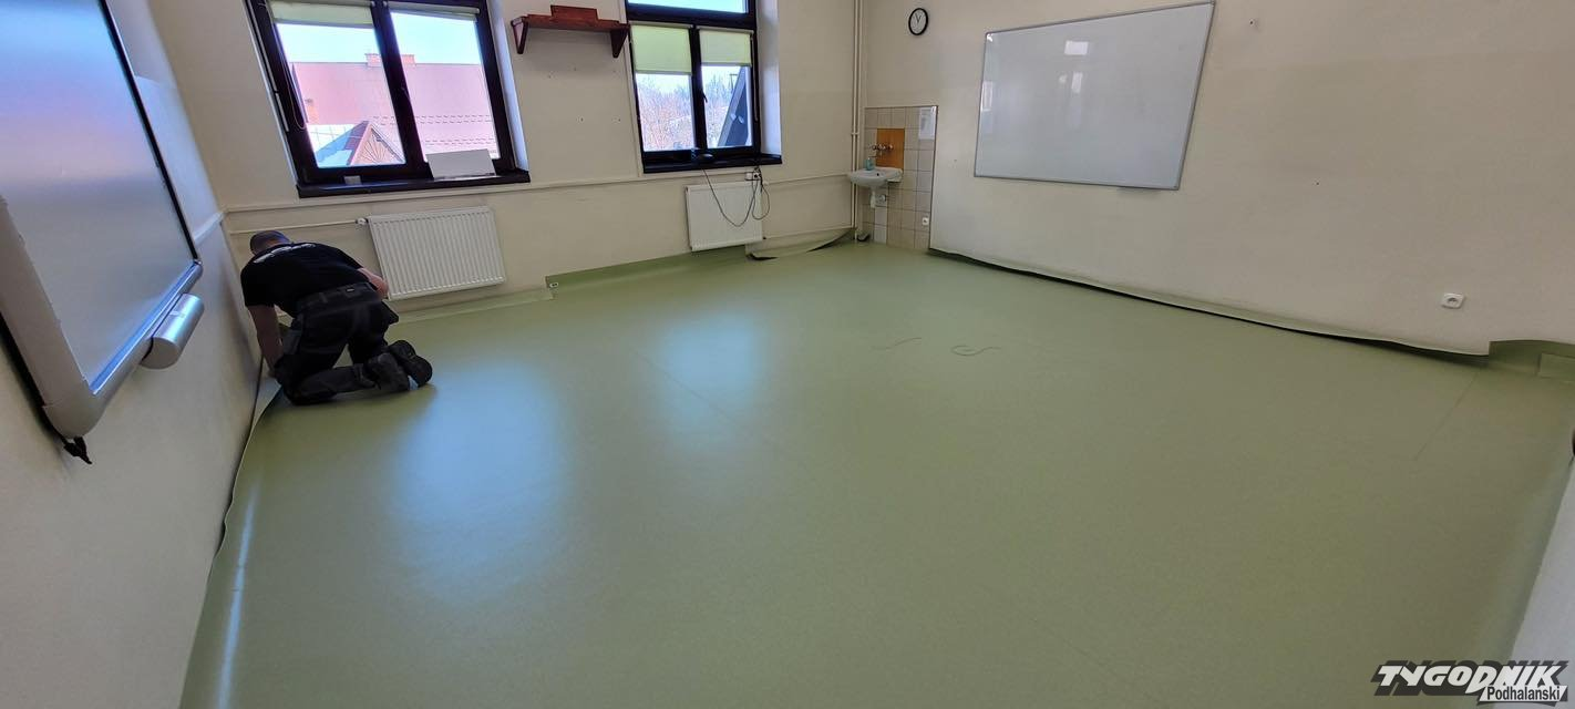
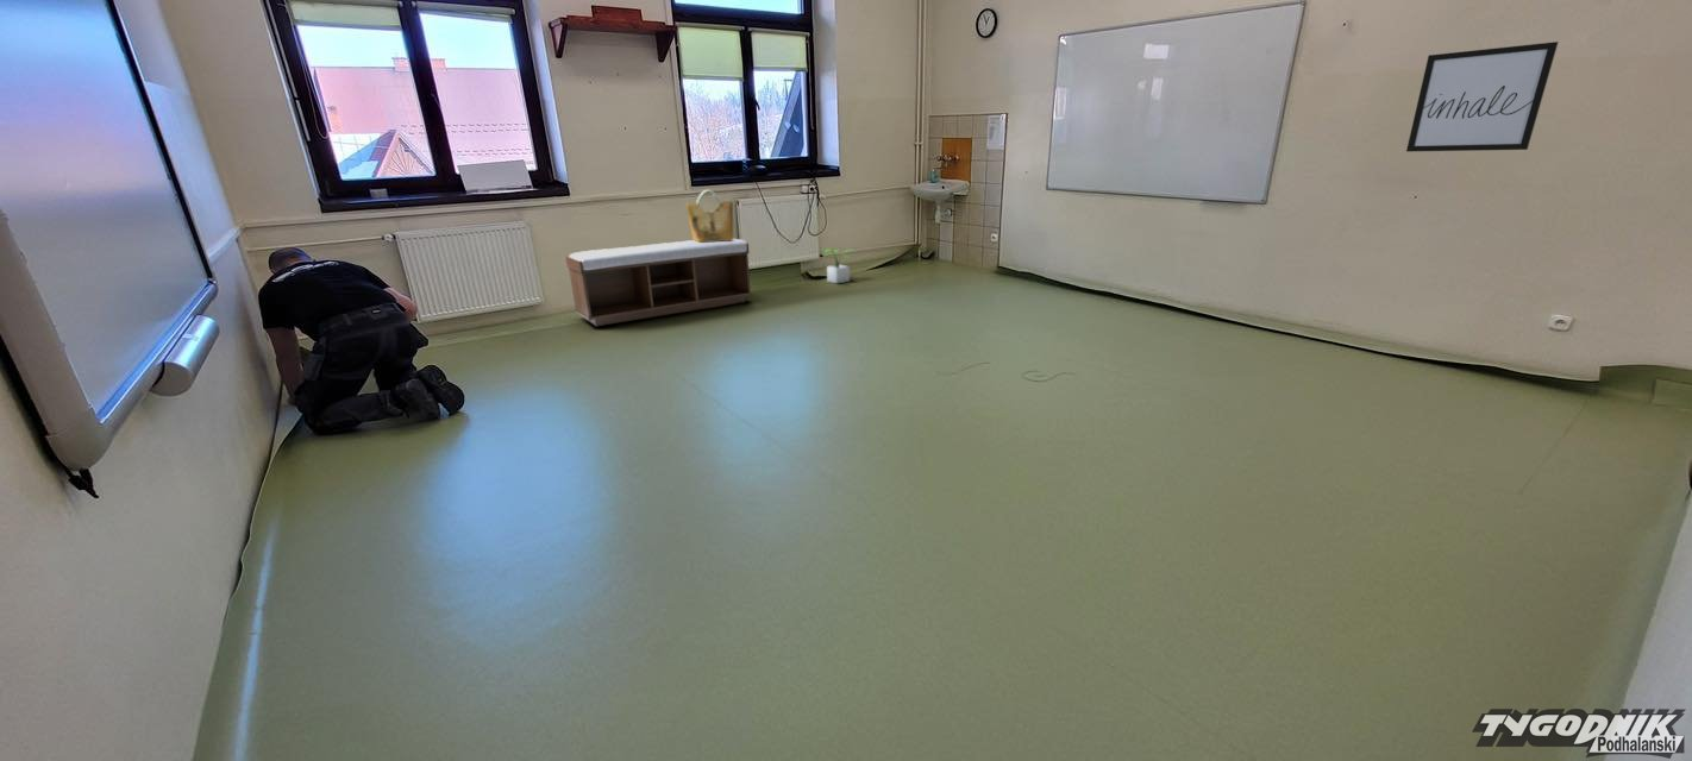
+ grocery bag [685,189,734,243]
+ wall art [1405,40,1560,152]
+ potted plant [820,249,859,284]
+ bench [564,238,753,327]
